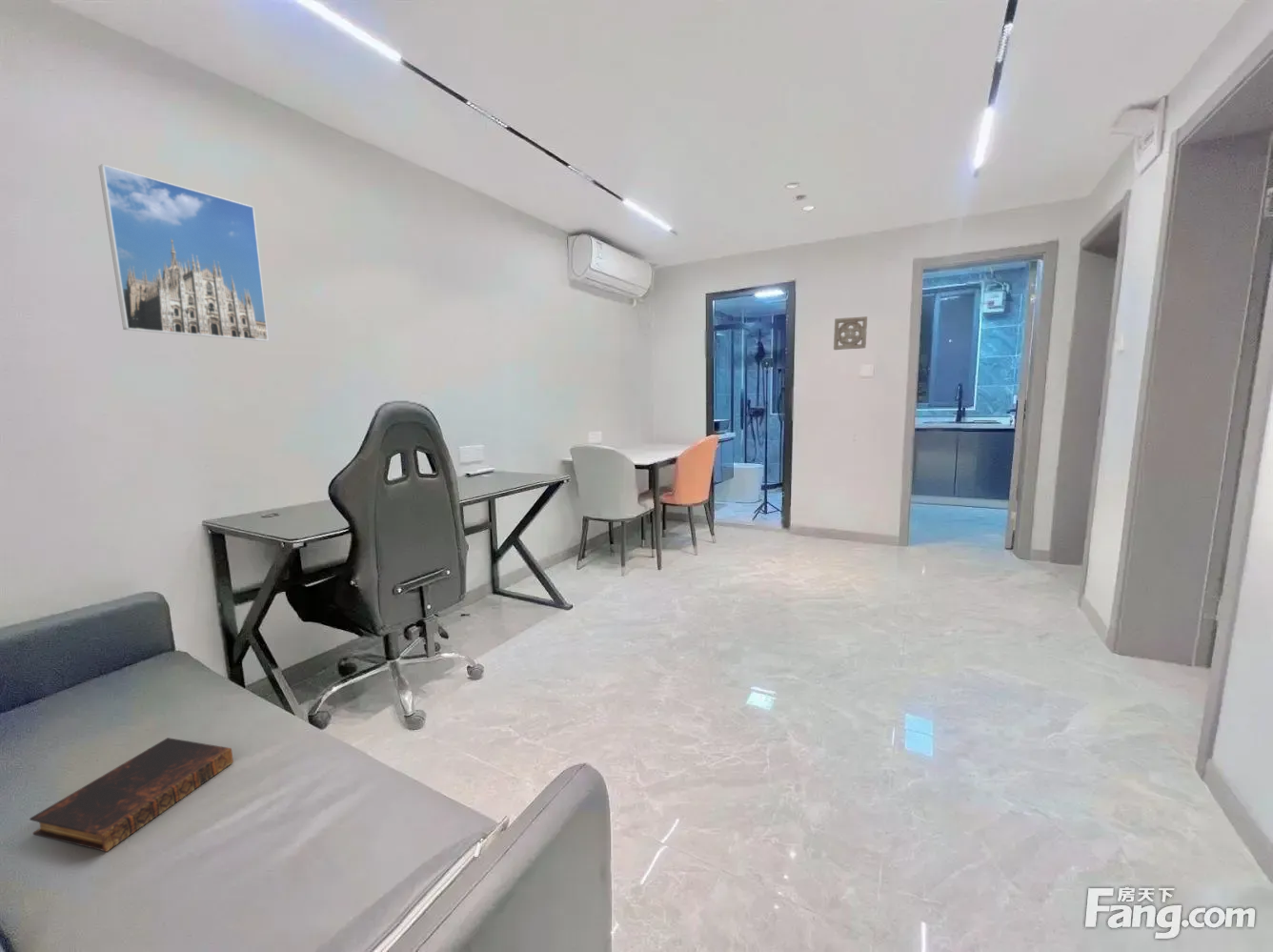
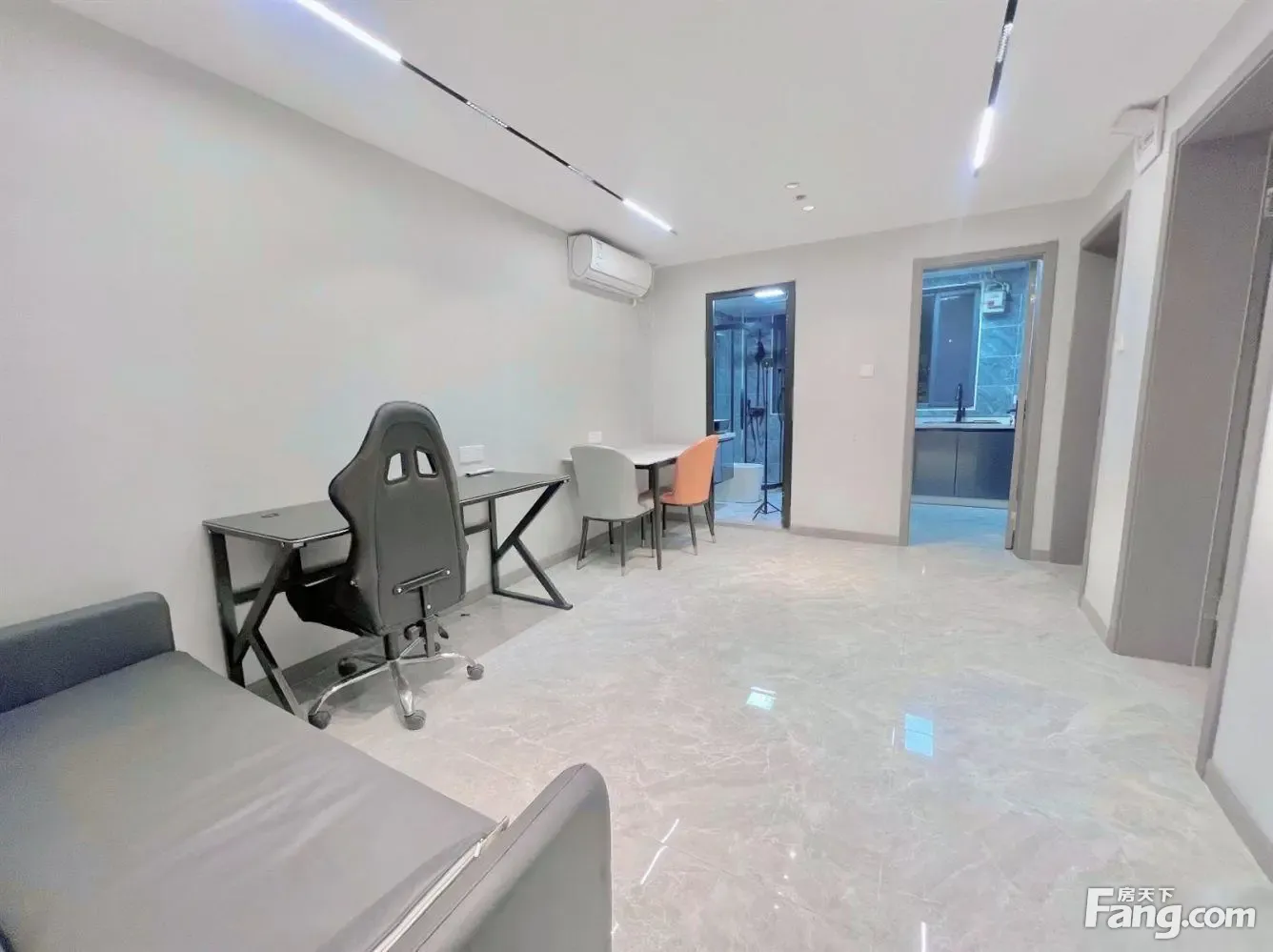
- wall ornament [833,315,868,351]
- book [29,737,234,853]
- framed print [97,163,270,342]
